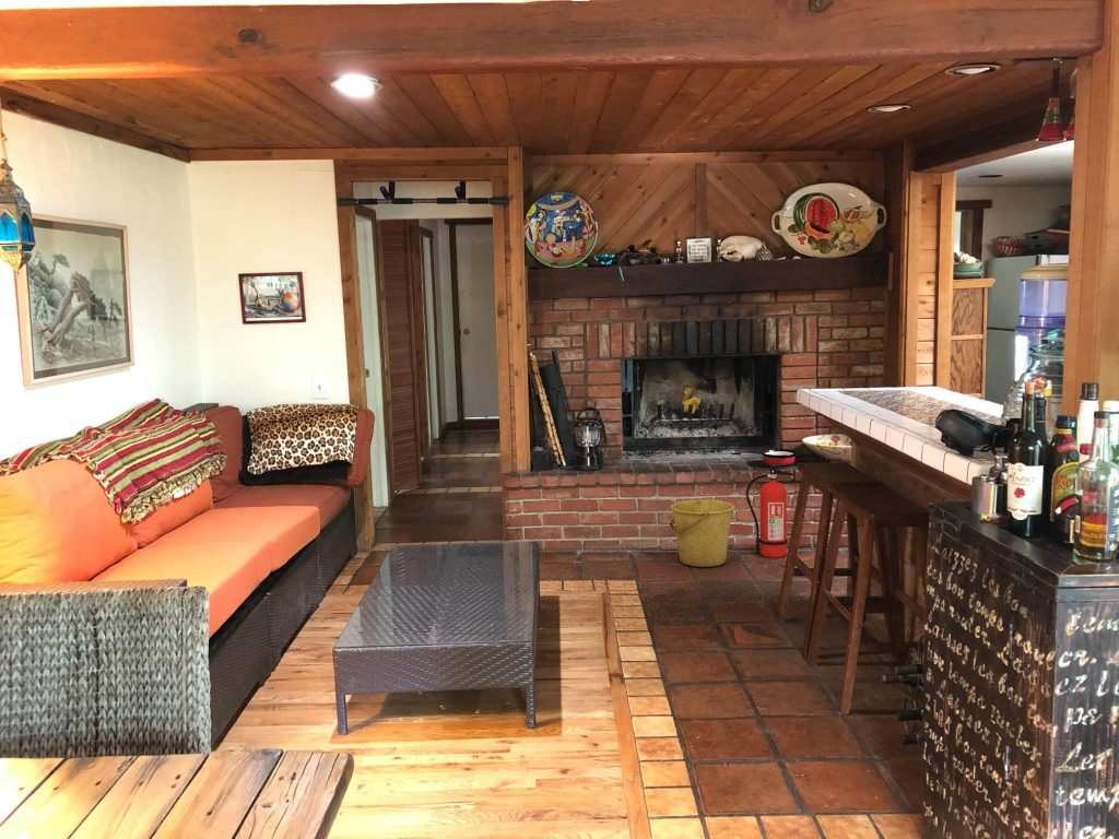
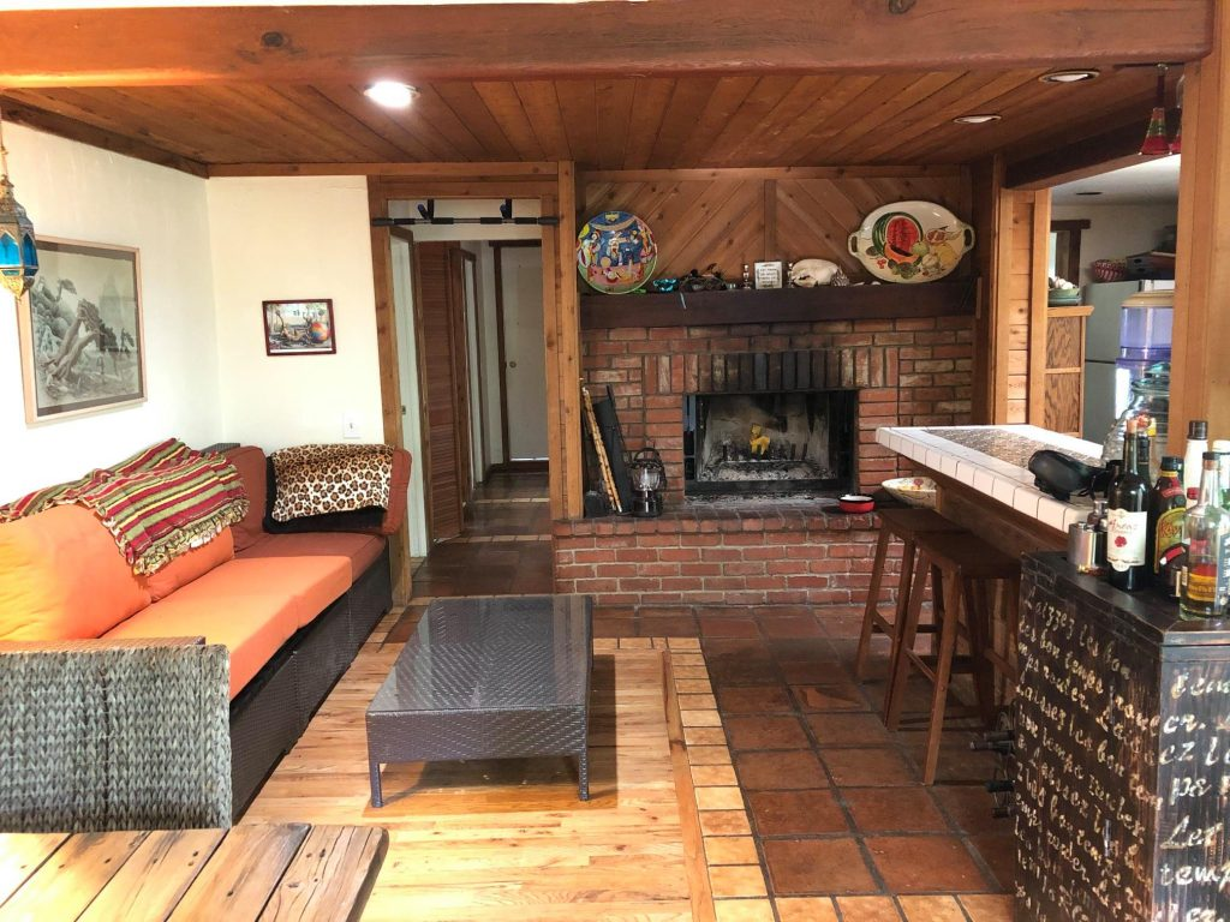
- fire extinguisher [745,462,797,559]
- bucket [669,499,737,568]
